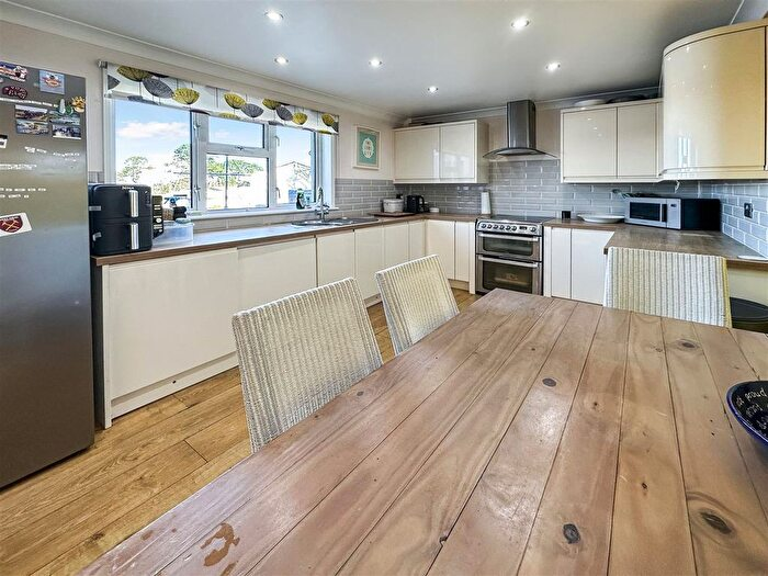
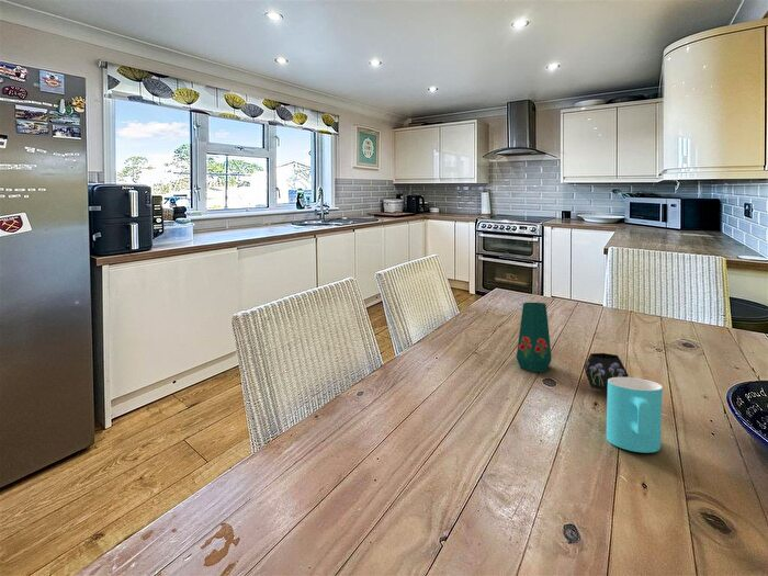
+ cup [606,376,664,454]
+ vase [516,302,630,392]
